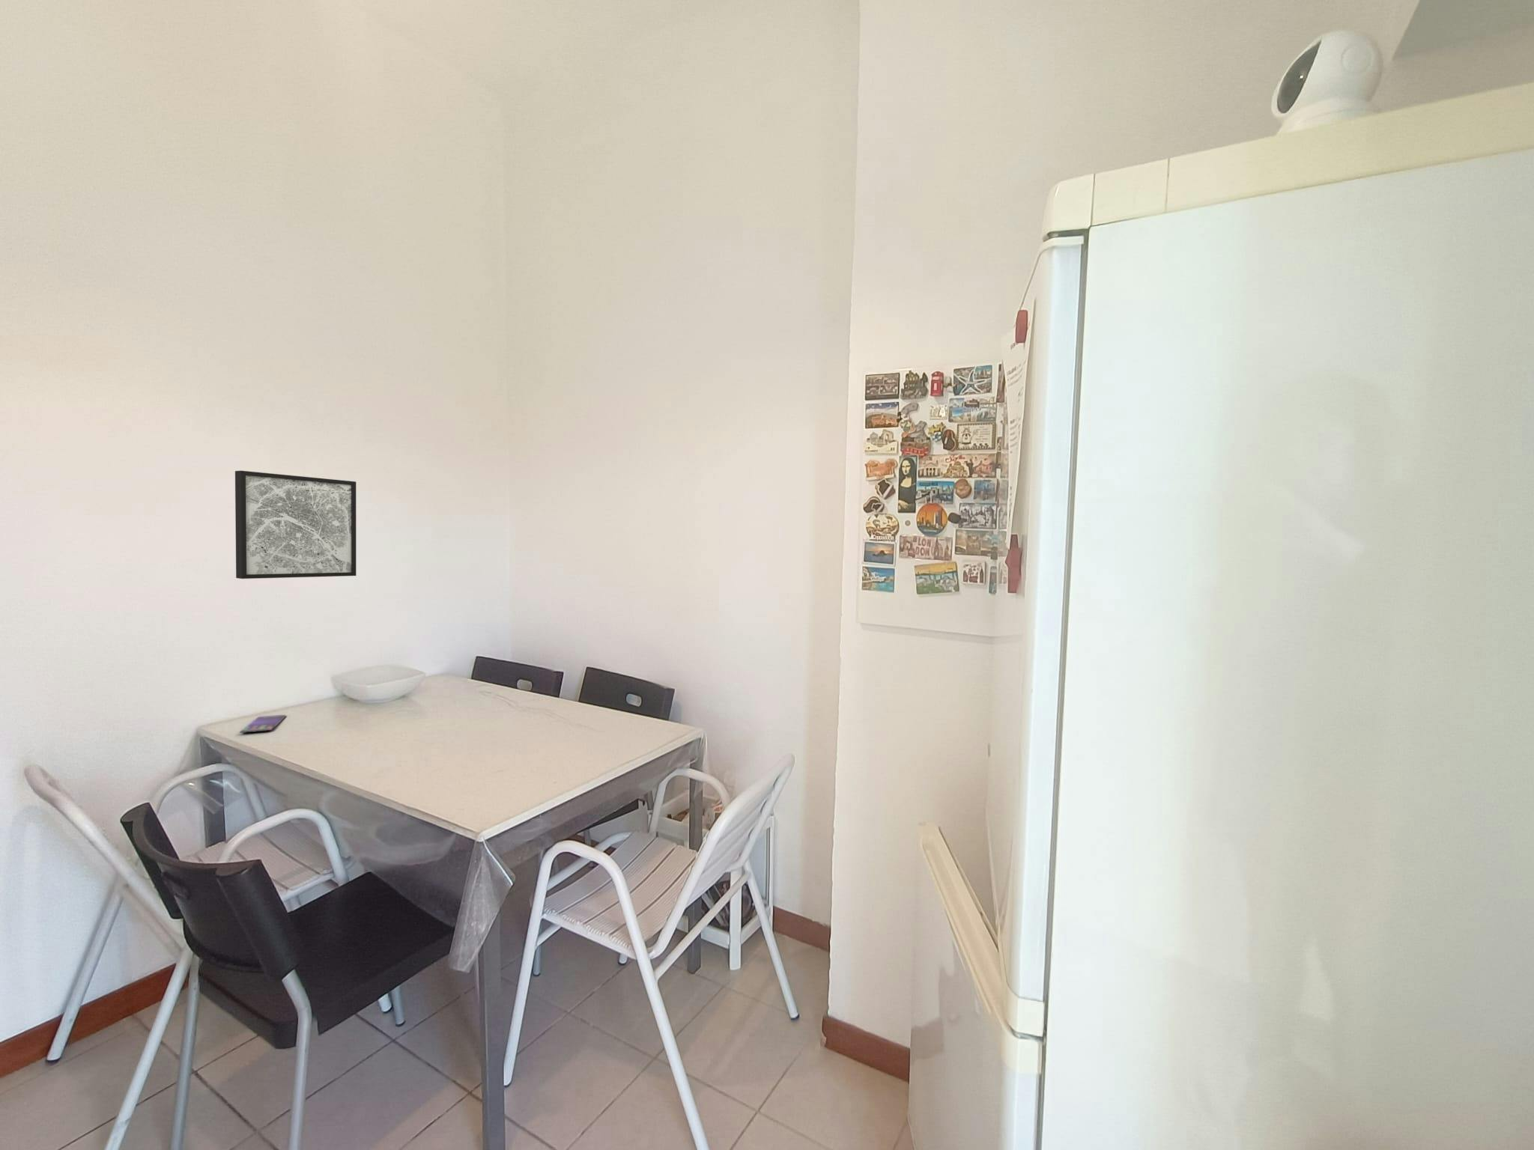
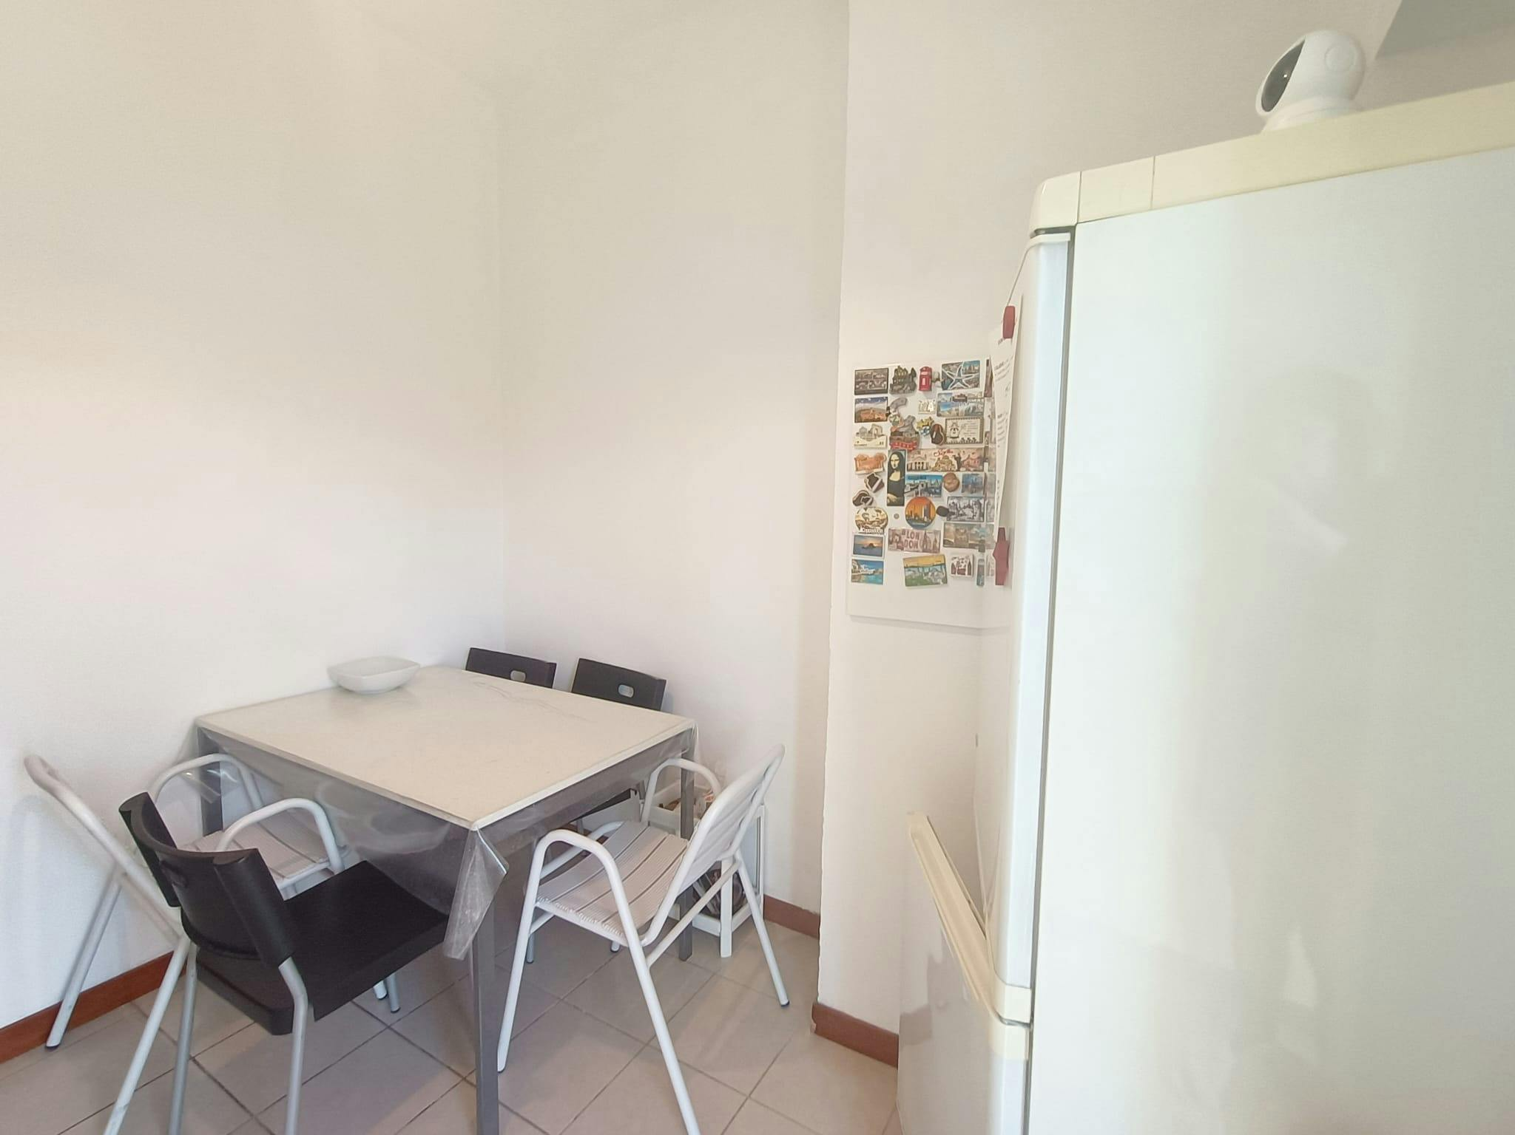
- wall art [234,470,356,580]
- smartphone [239,714,287,733]
